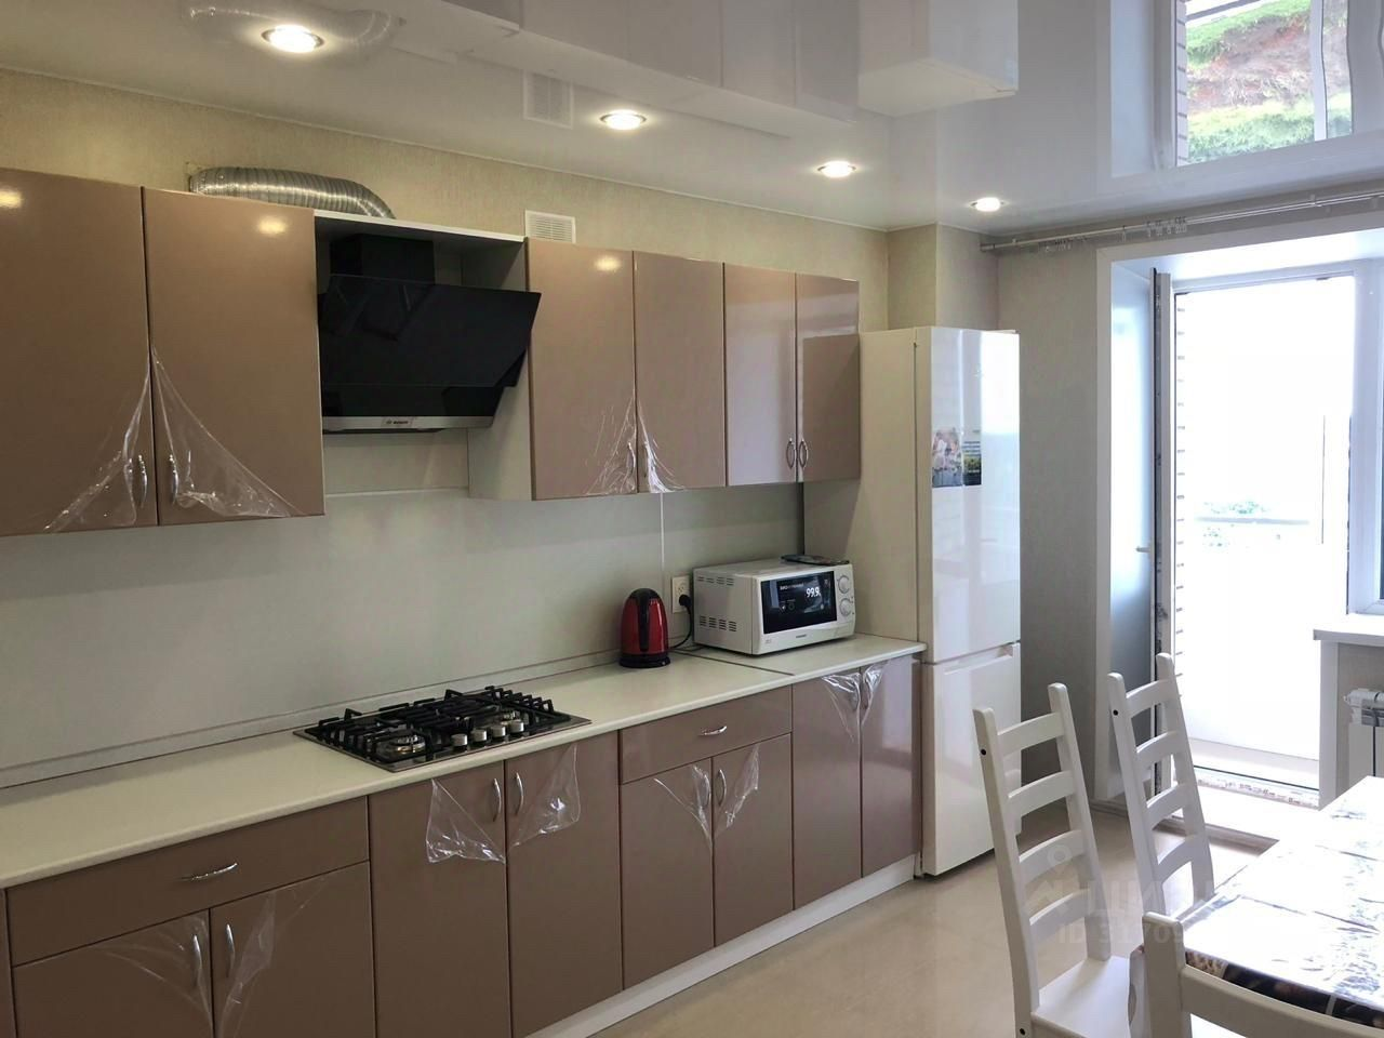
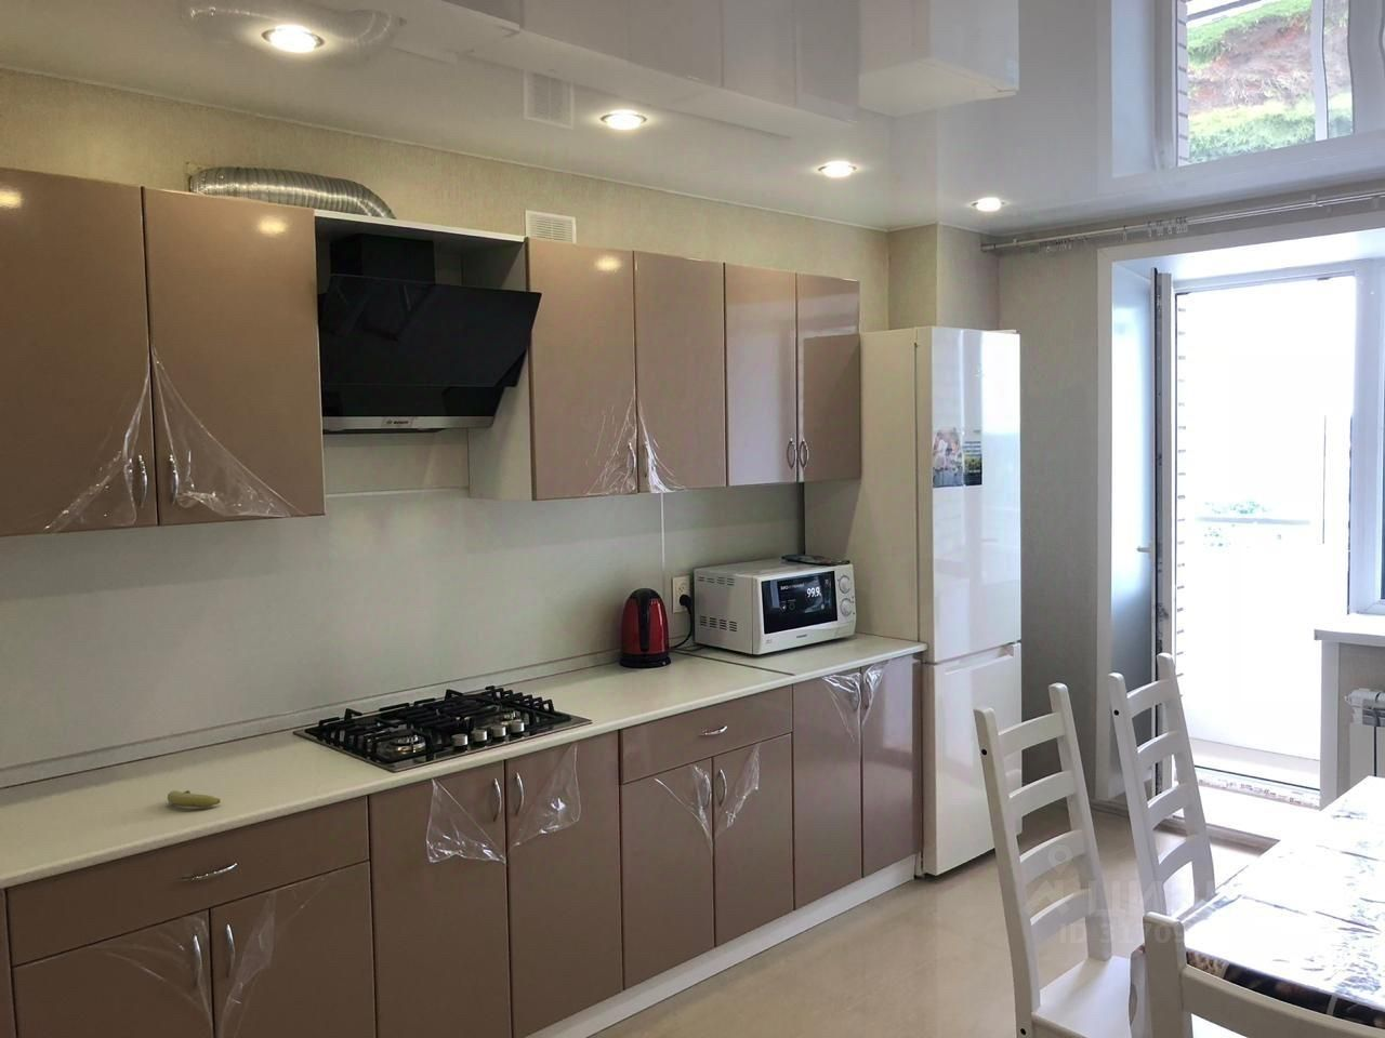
+ fruit [167,789,220,809]
